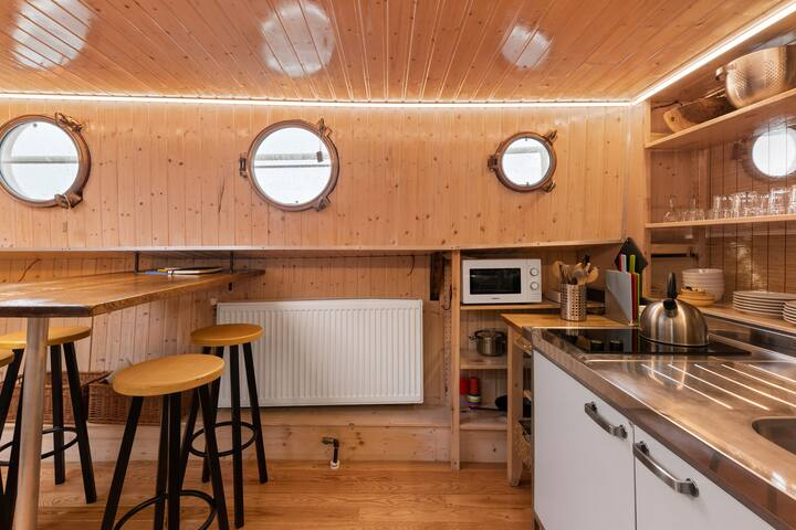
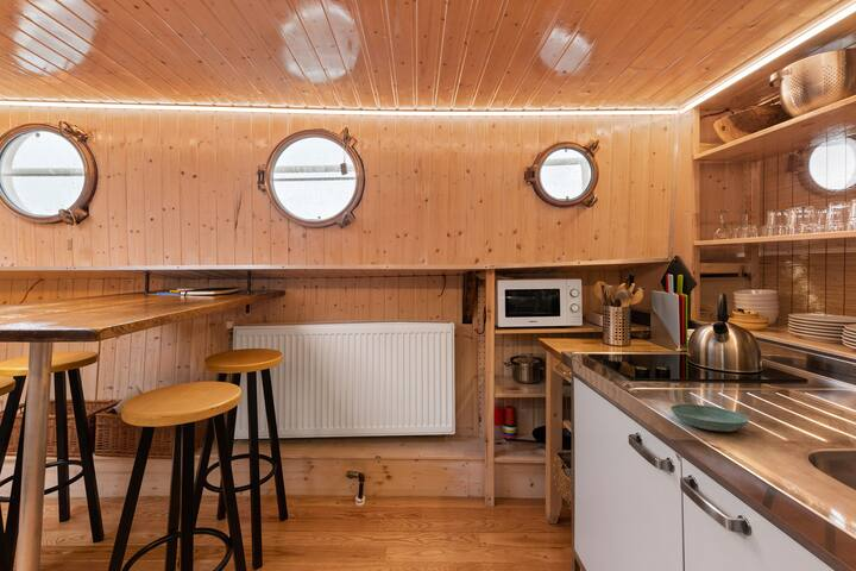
+ saucer [669,403,750,433]
